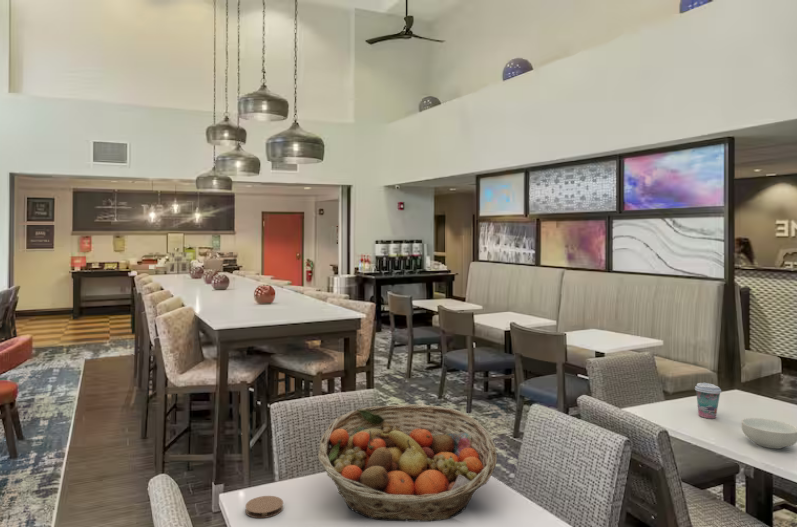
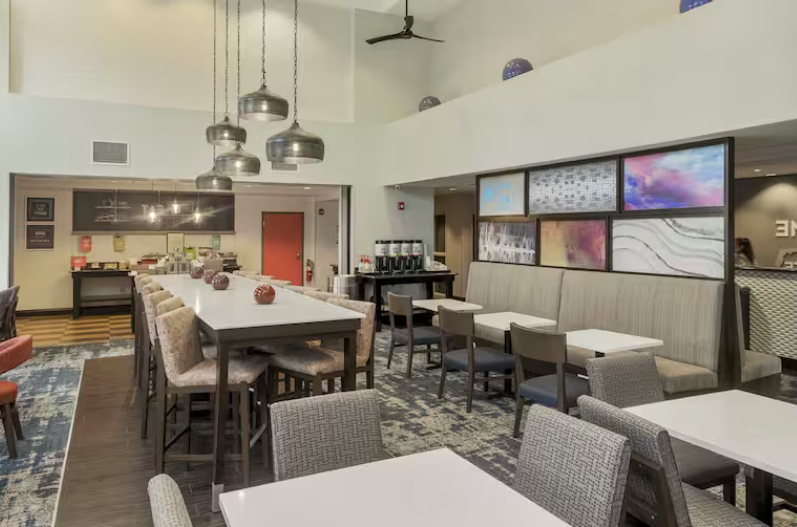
- cereal bowl [740,417,797,450]
- coffee cup [694,382,722,419]
- coaster [245,495,284,519]
- fruit basket [317,403,498,523]
